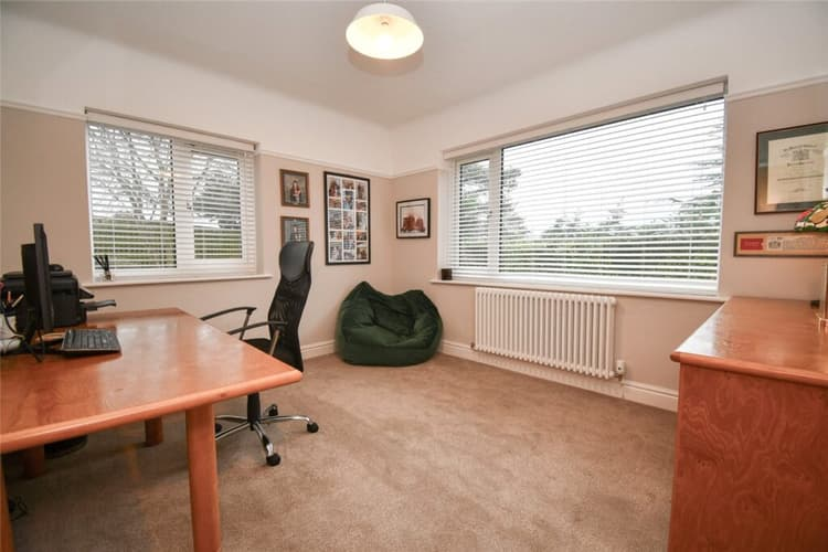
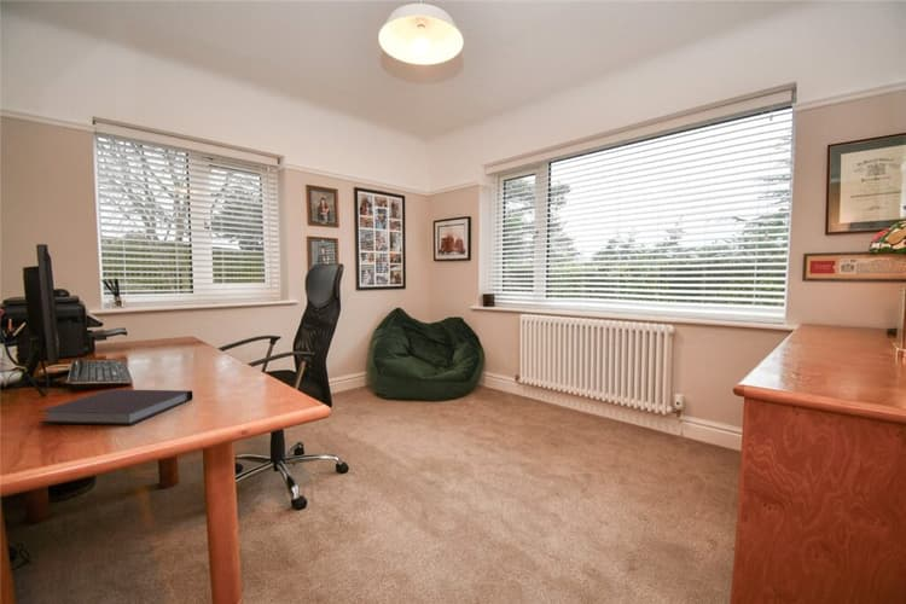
+ notebook [37,388,193,426]
